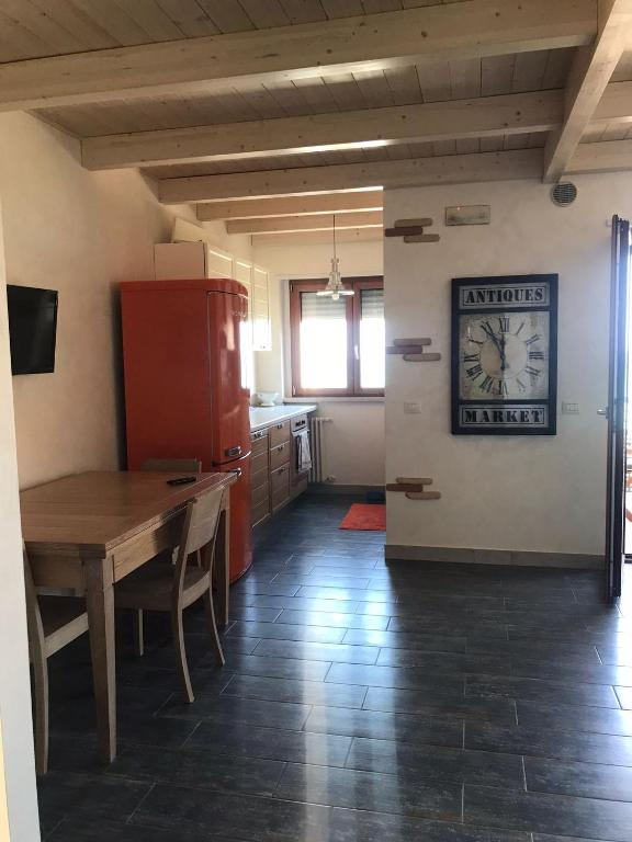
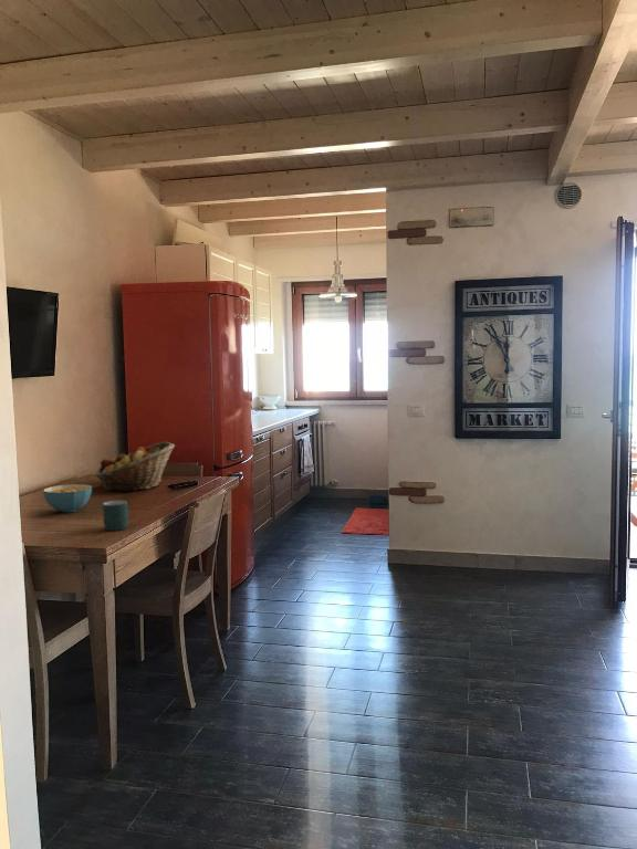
+ mug [102,500,129,532]
+ cereal bowl [42,483,93,513]
+ fruit basket [95,441,176,493]
